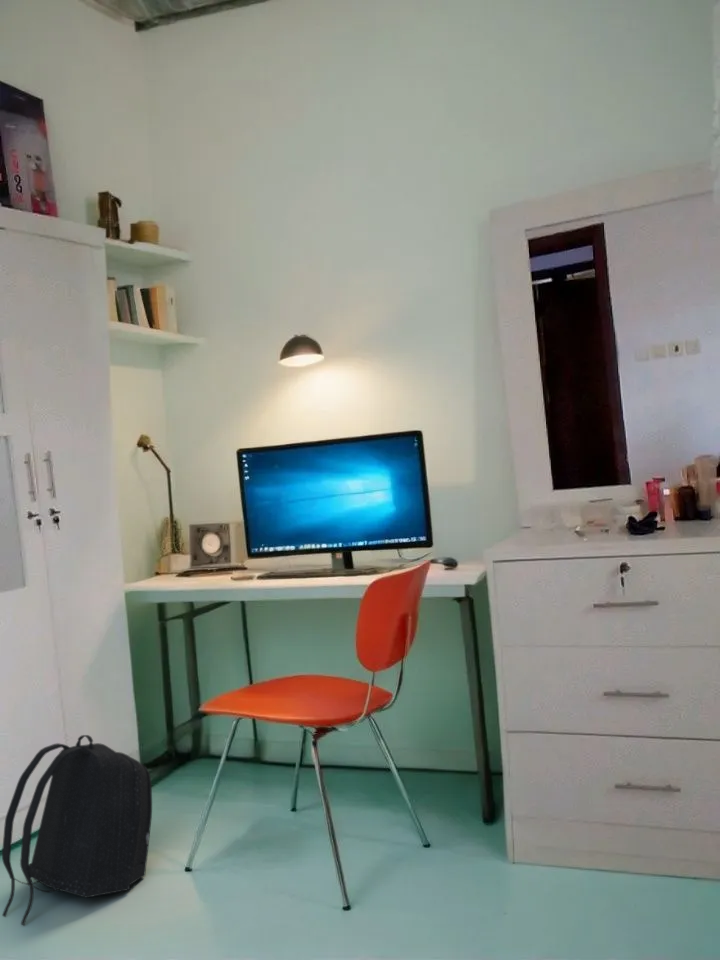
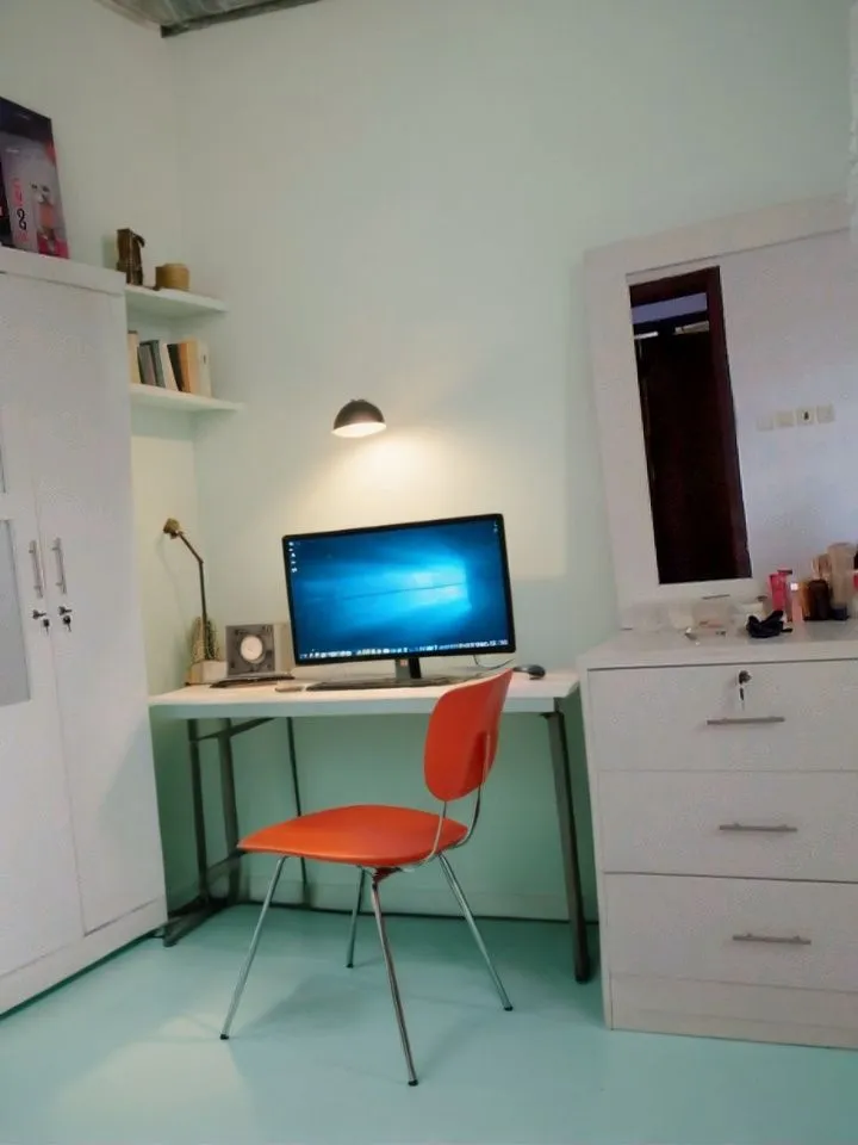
- backpack [1,734,153,926]
